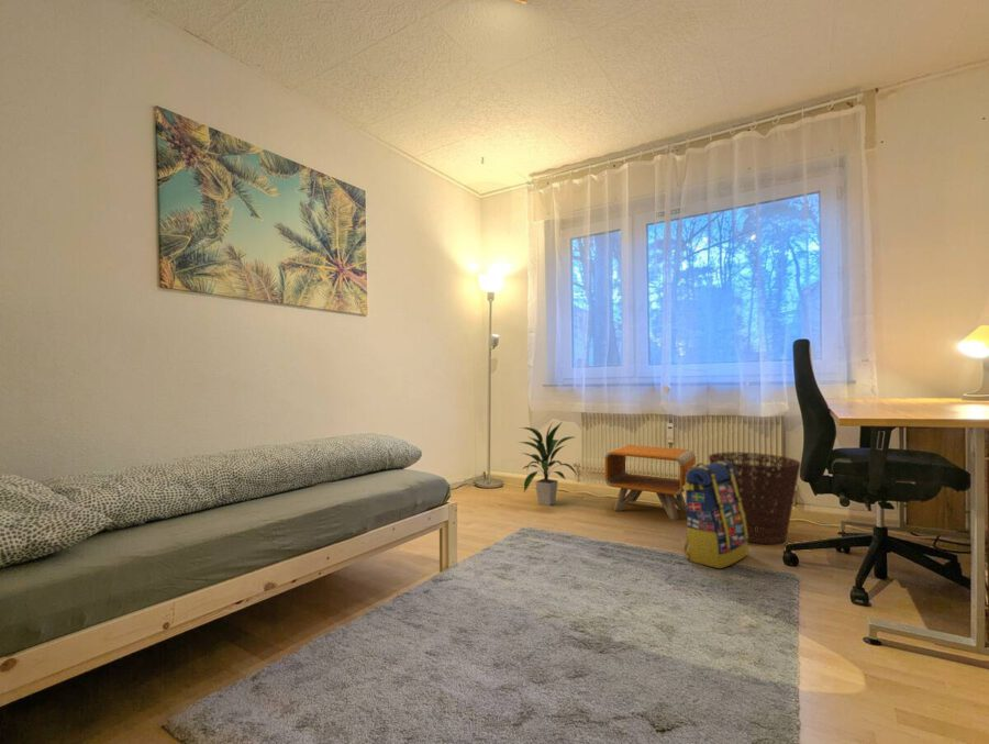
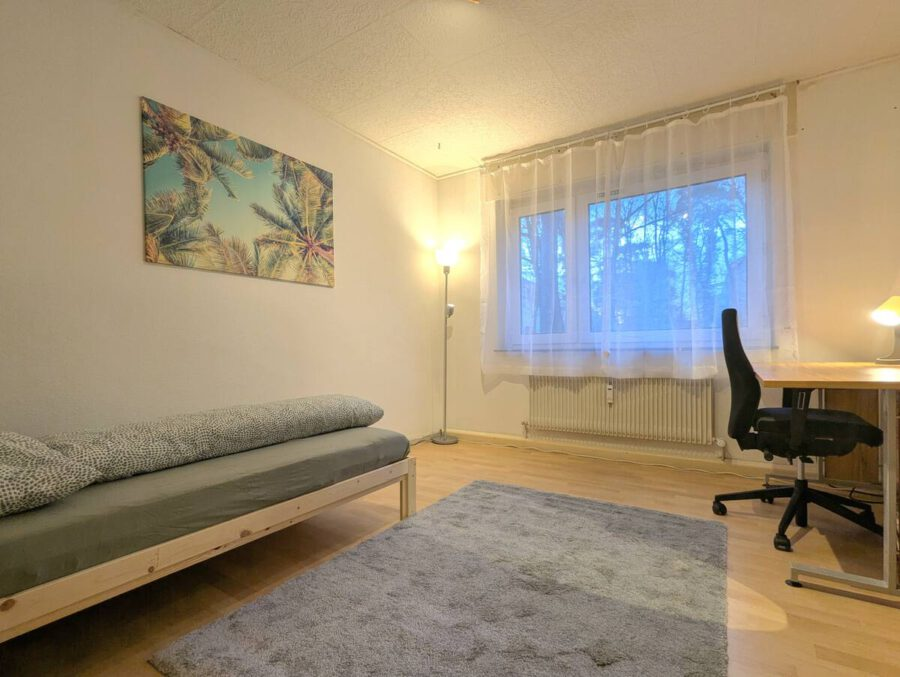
- indoor plant [518,422,578,507]
- basket [708,451,801,546]
- nightstand [603,444,697,522]
- backpack [682,462,749,569]
